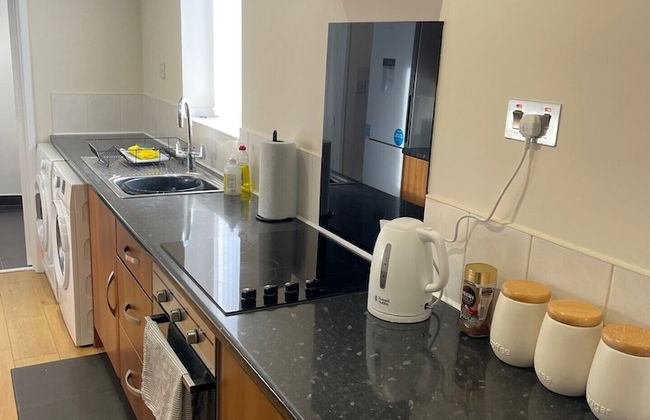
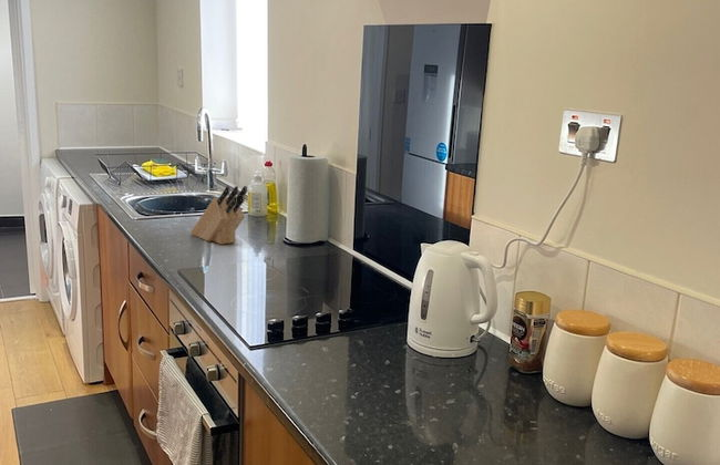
+ knife block [189,185,248,246]
